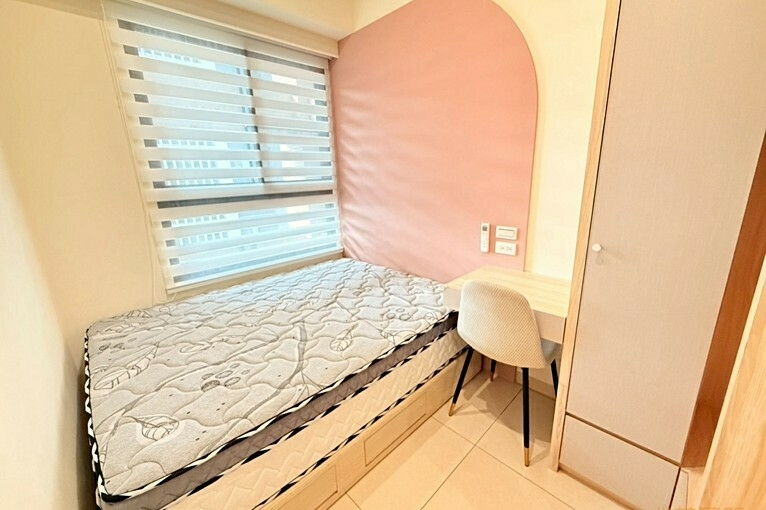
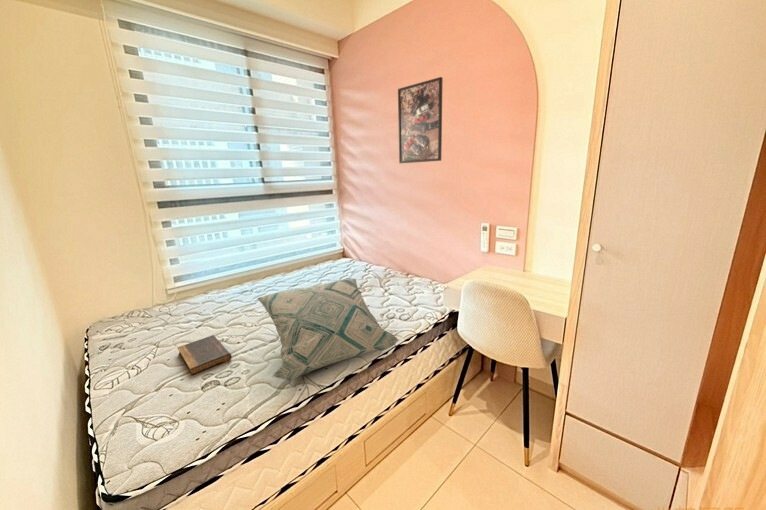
+ decorative pillow [256,278,400,381]
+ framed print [397,76,444,164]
+ book [177,334,232,376]
